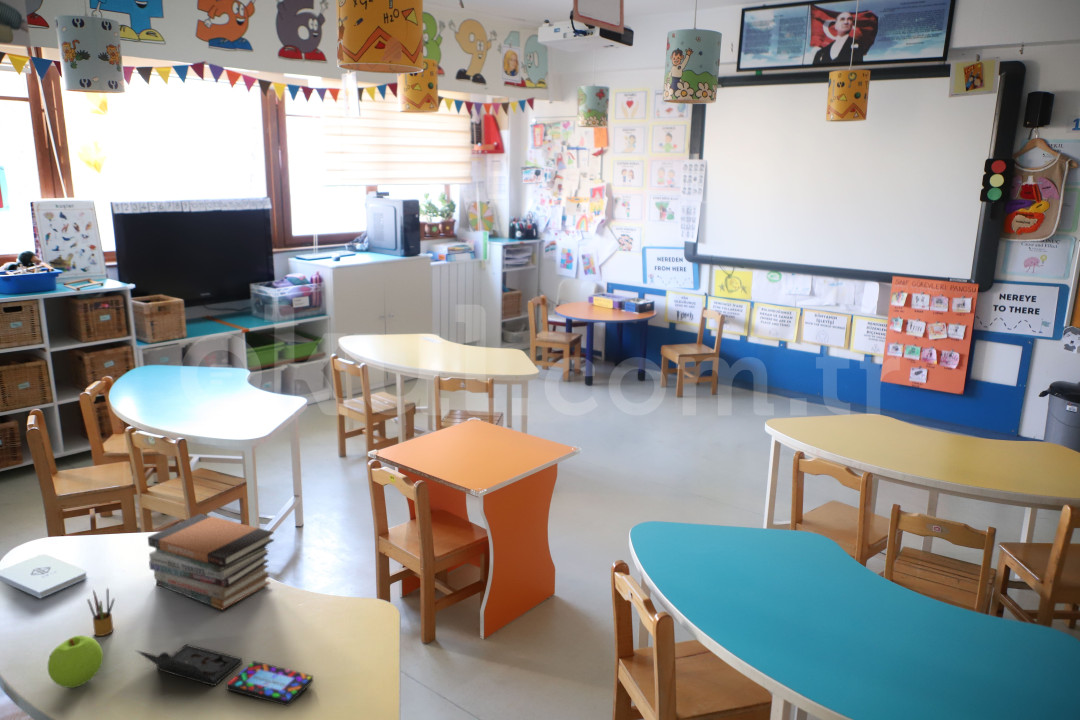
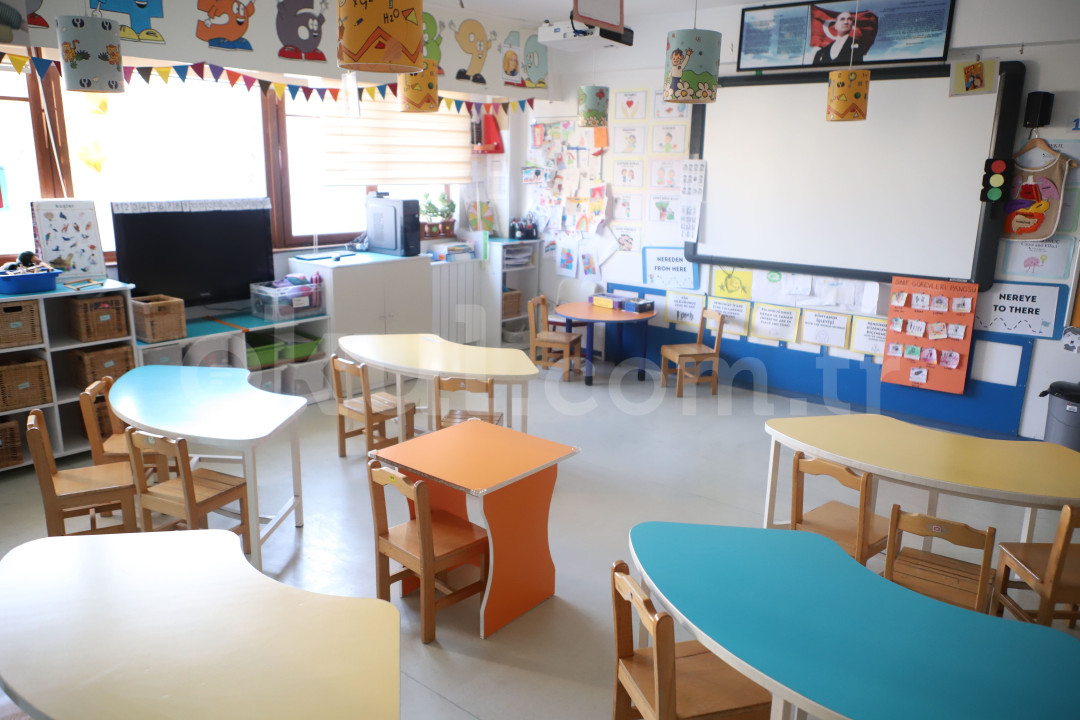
- notepad [0,553,88,599]
- book stack [147,513,275,611]
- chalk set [135,643,314,707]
- pencil box [86,586,115,637]
- apple [47,635,104,689]
